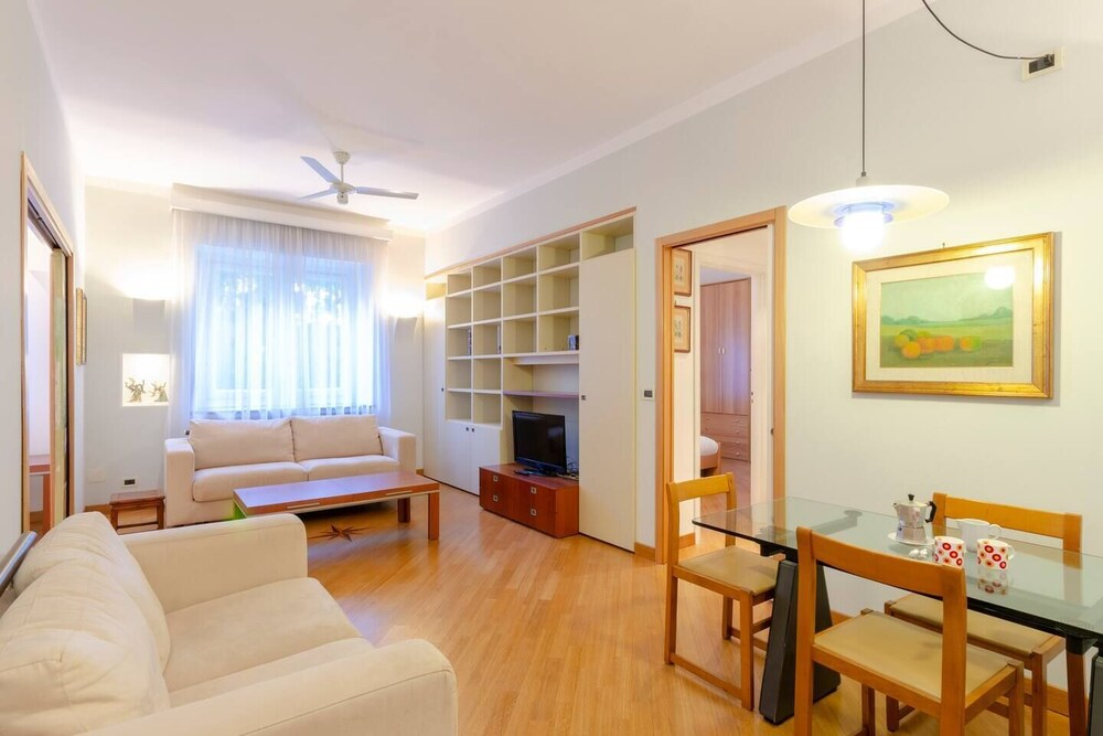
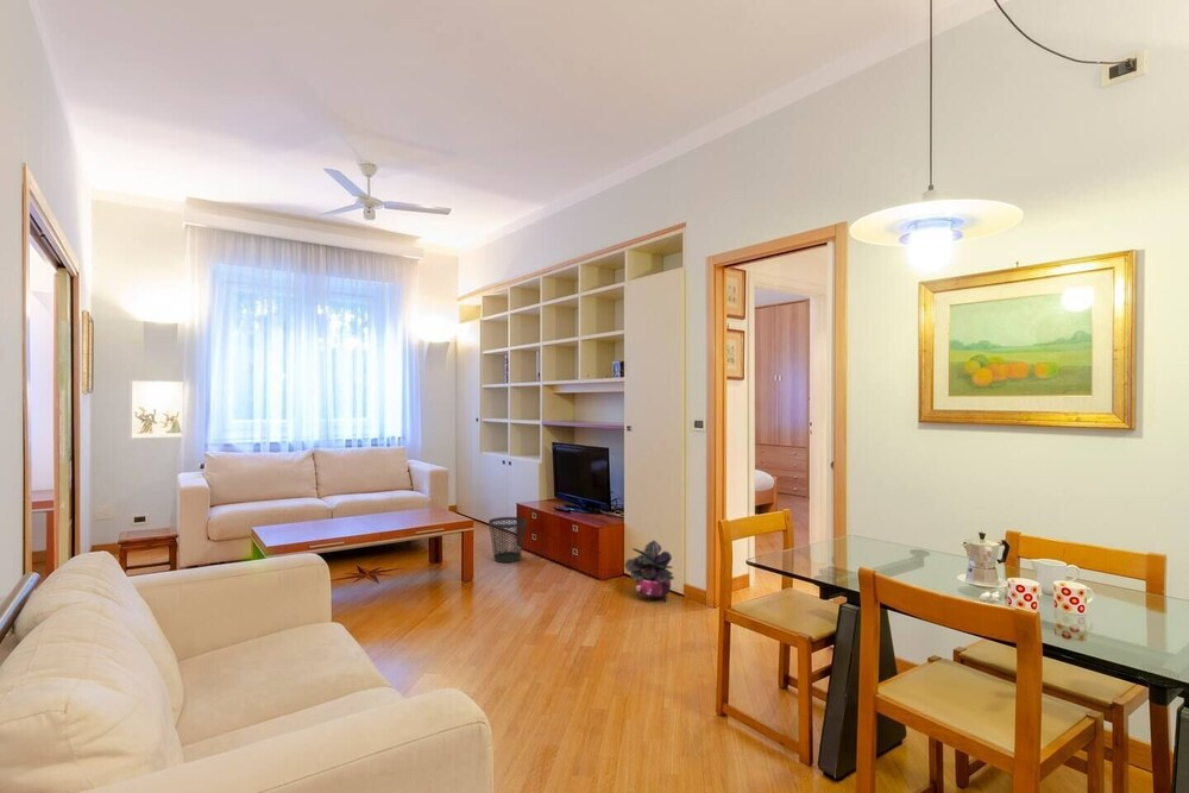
+ potted plant [624,539,675,603]
+ wastebasket [487,516,528,564]
